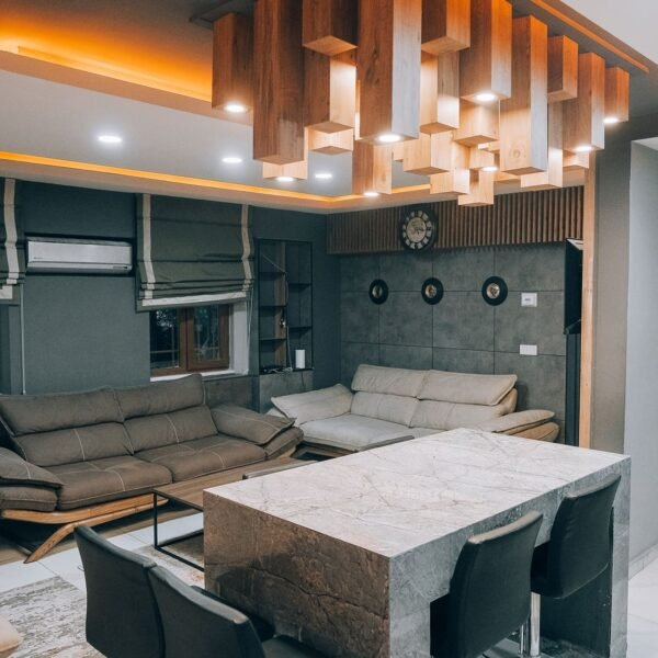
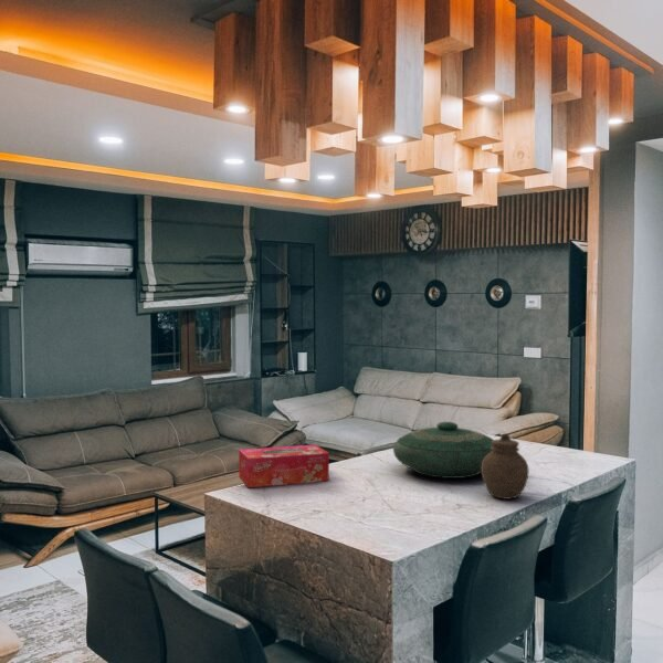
+ tissue box [238,443,330,488]
+ decorative bowl [392,421,494,480]
+ jar [481,433,530,501]
